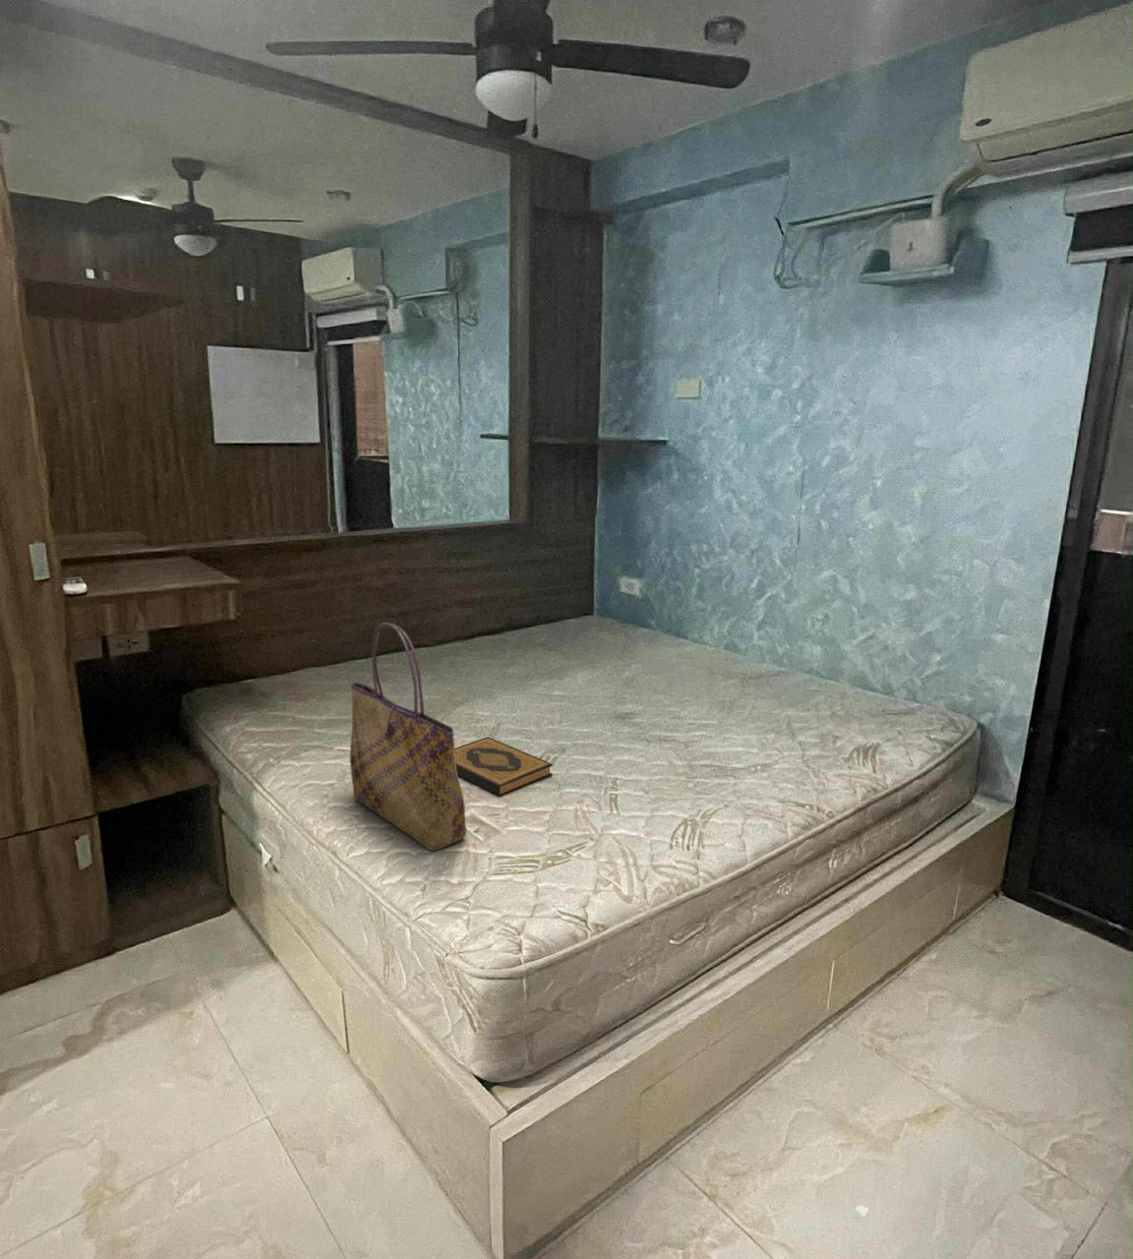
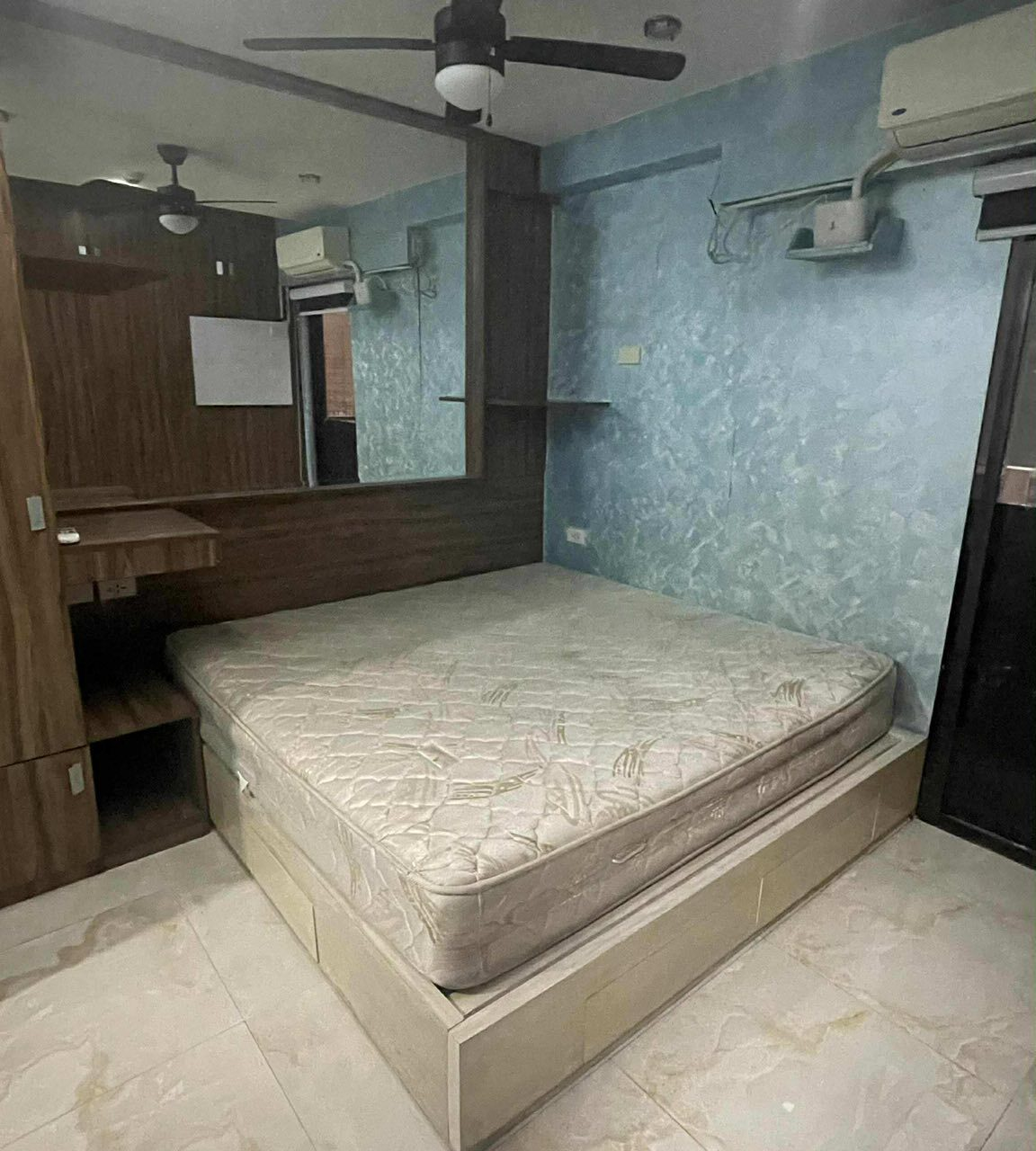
- hardback book [454,736,553,796]
- tote bag [349,621,467,852]
